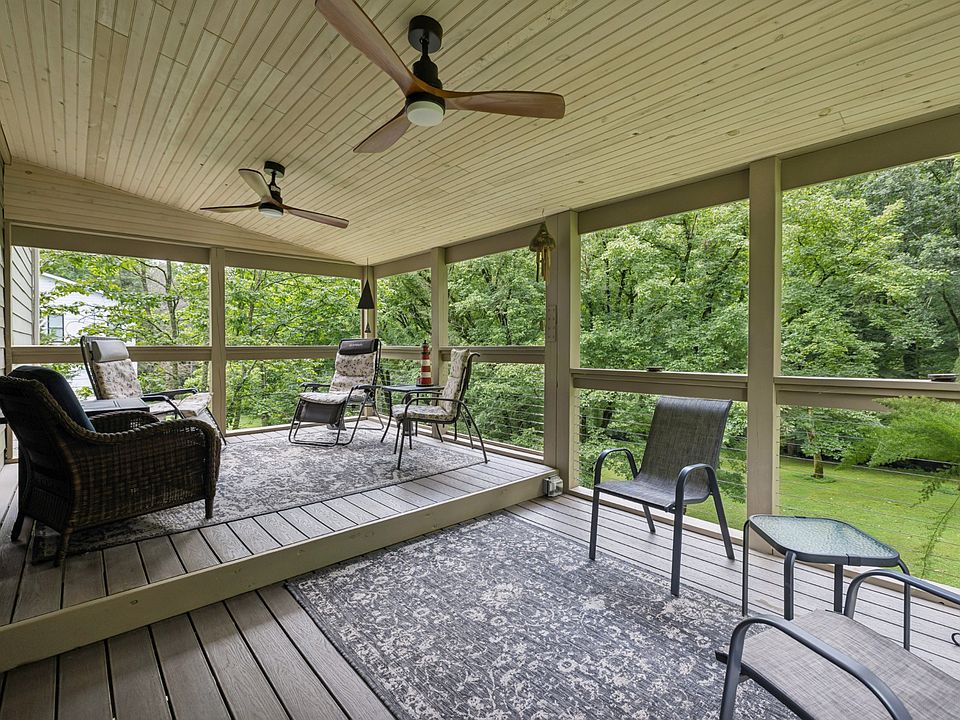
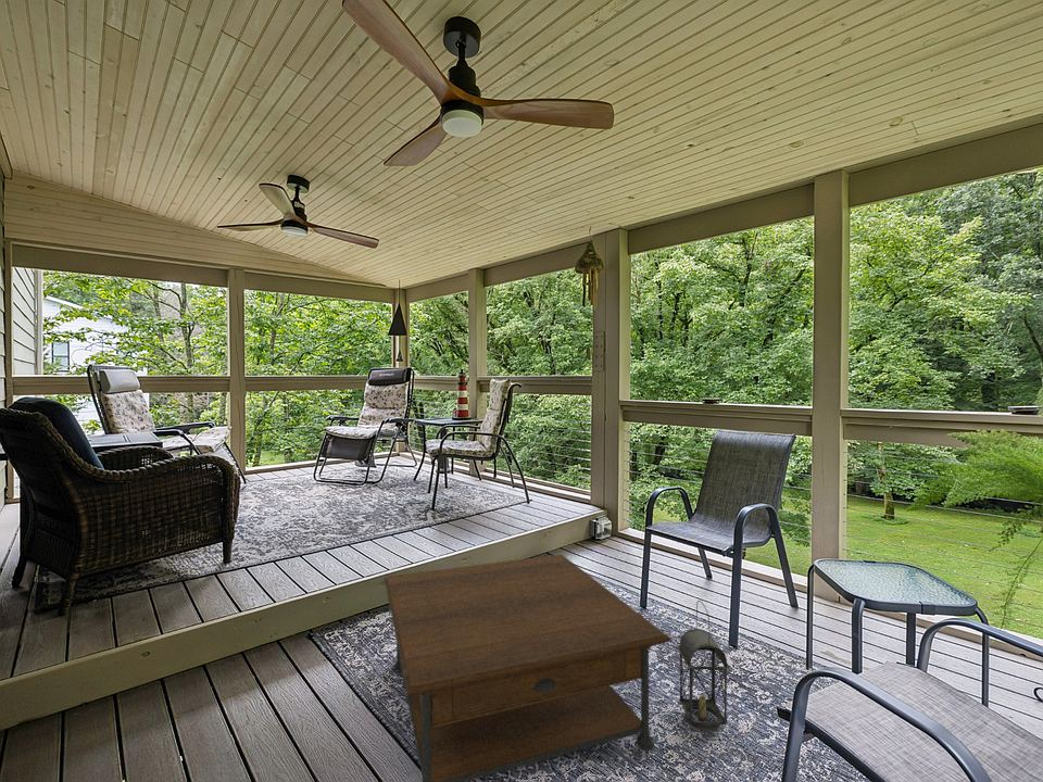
+ coffee table [382,553,673,782]
+ lantern [676,600,731,733]
